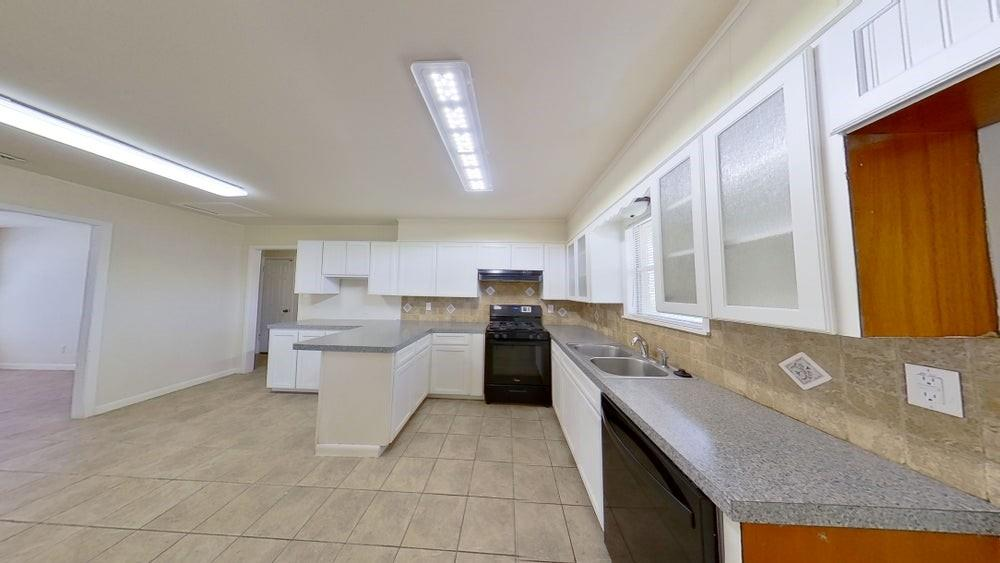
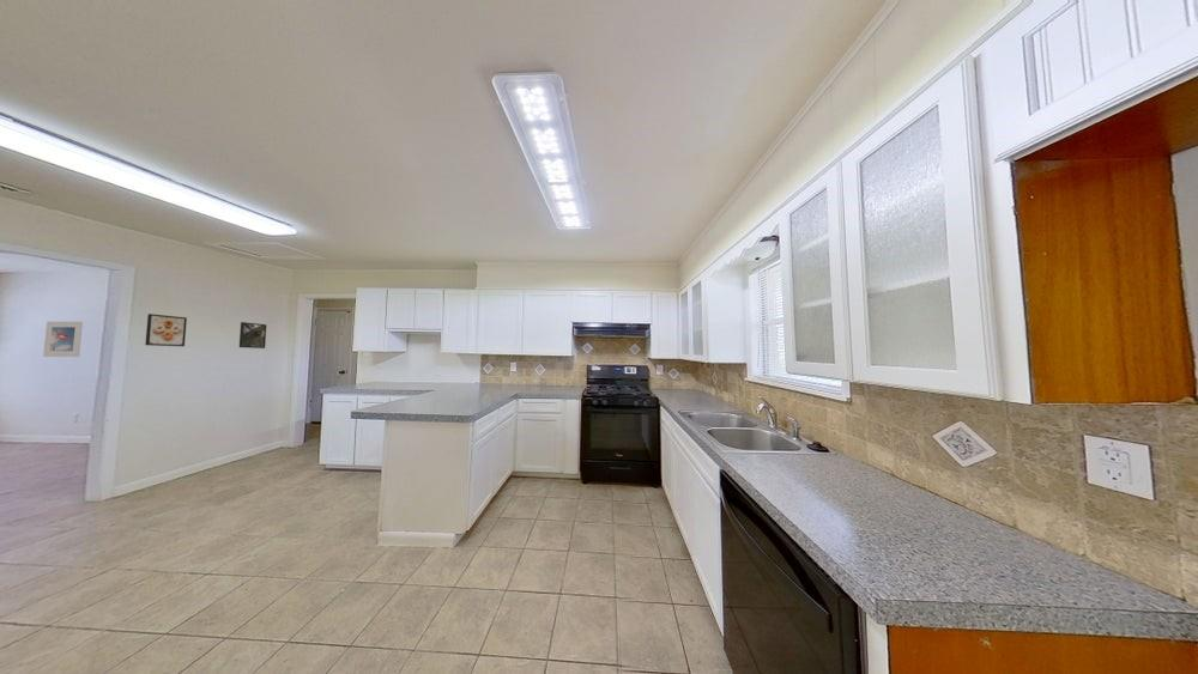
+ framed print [238,321,267,350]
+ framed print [144,312,188,347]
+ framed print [42,321,84,358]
